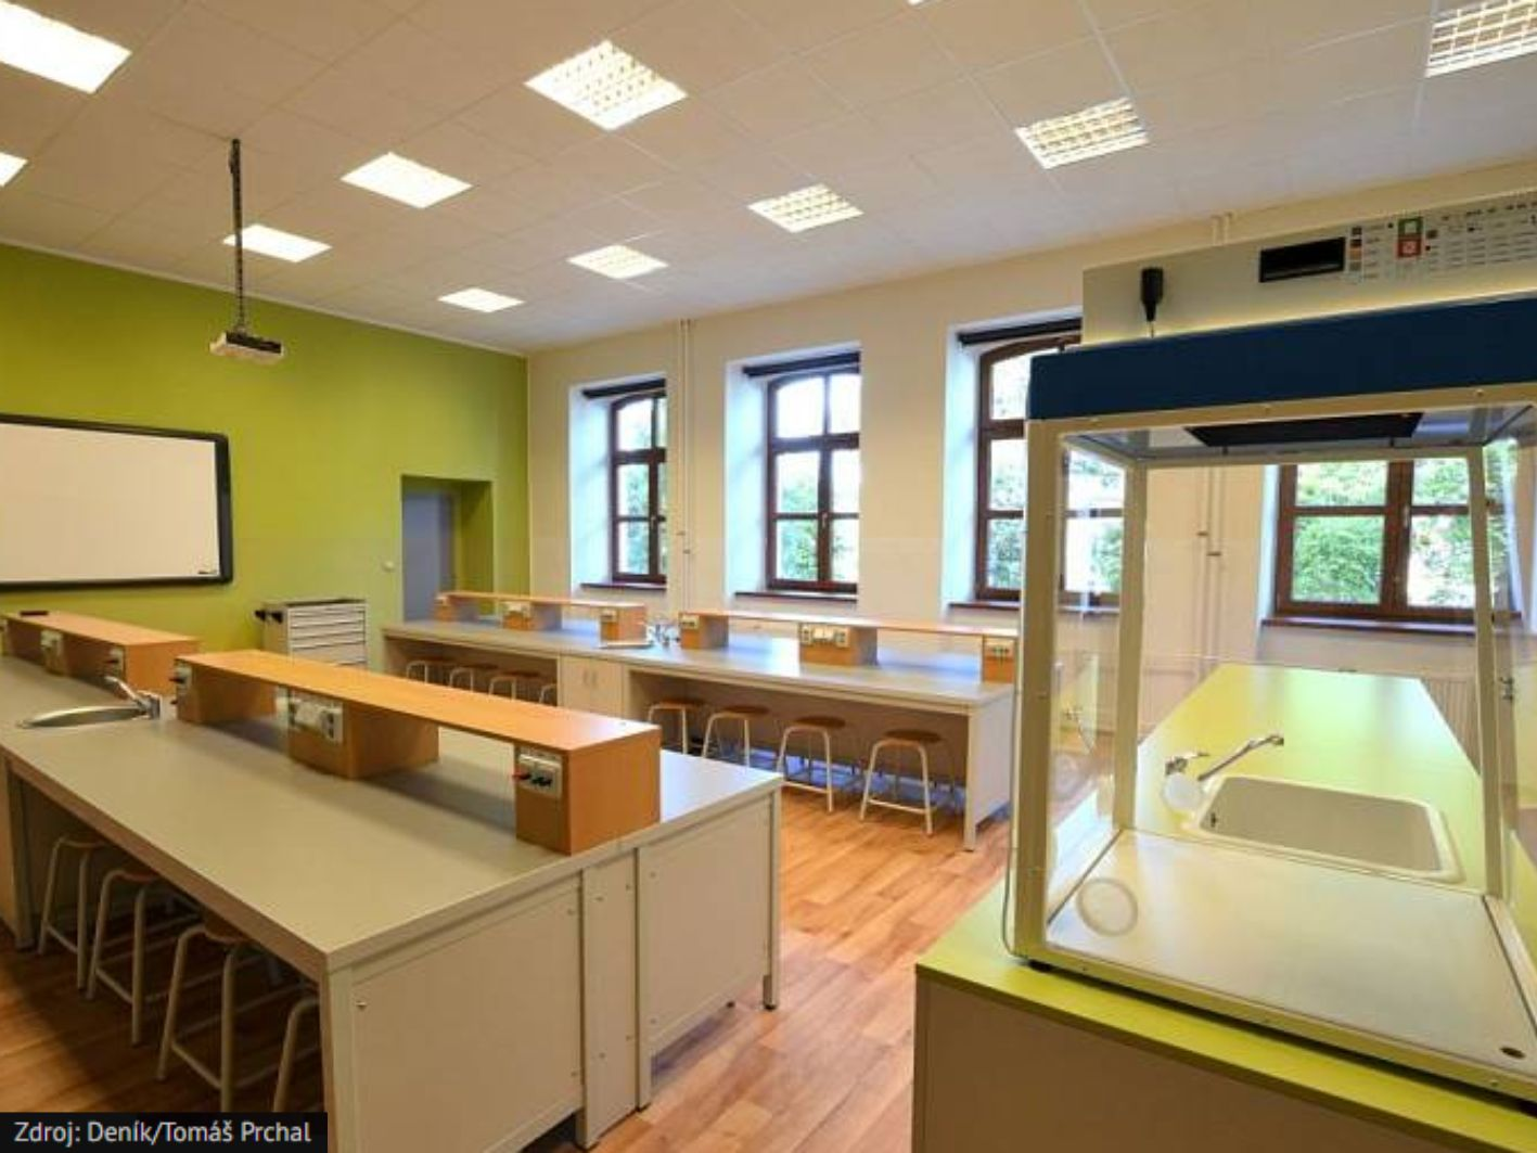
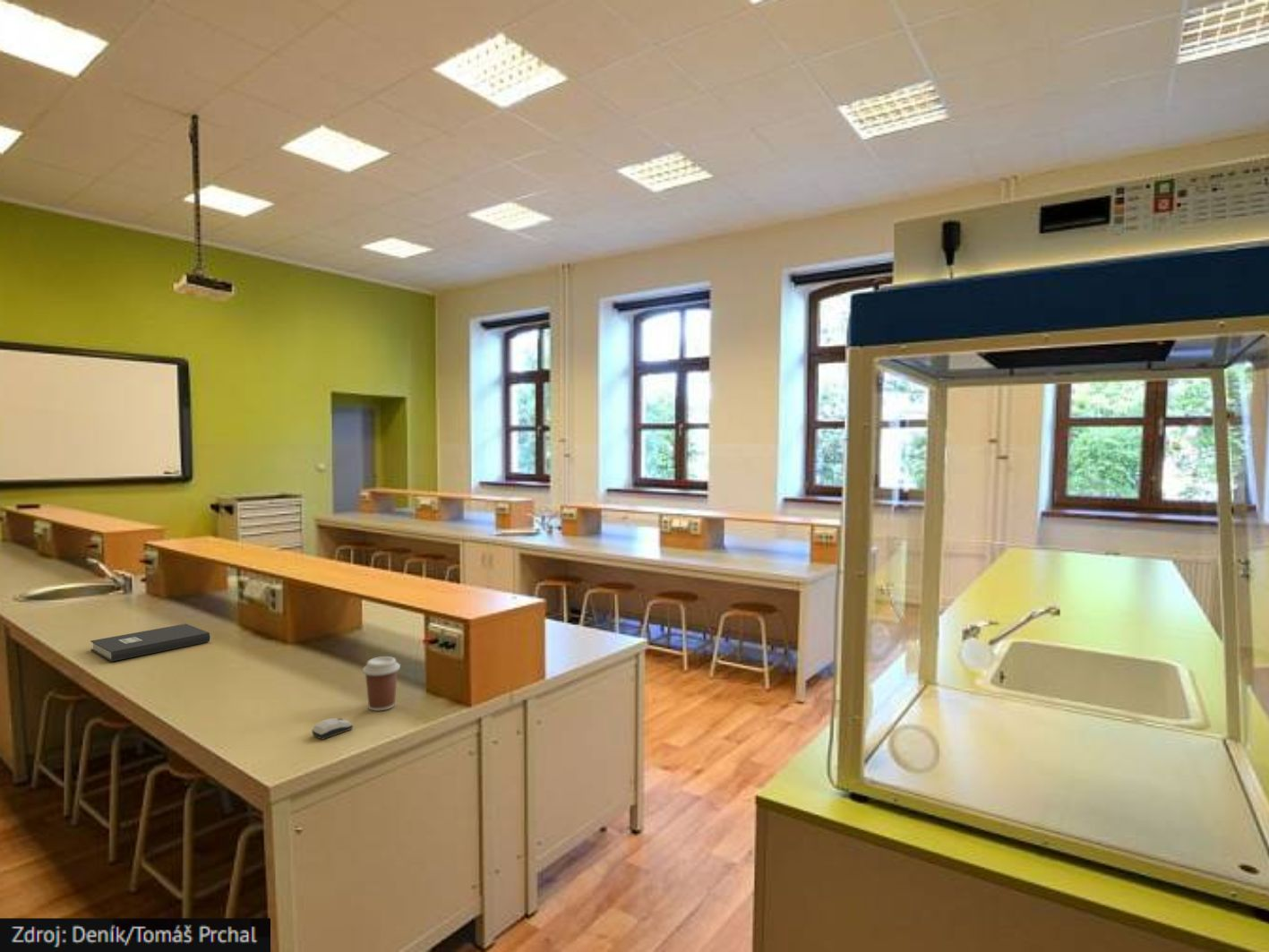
+ book [90,623,210,663]
+ coffee cup [362,656,401,712]
+ computer mouse [311,717,354,741]
